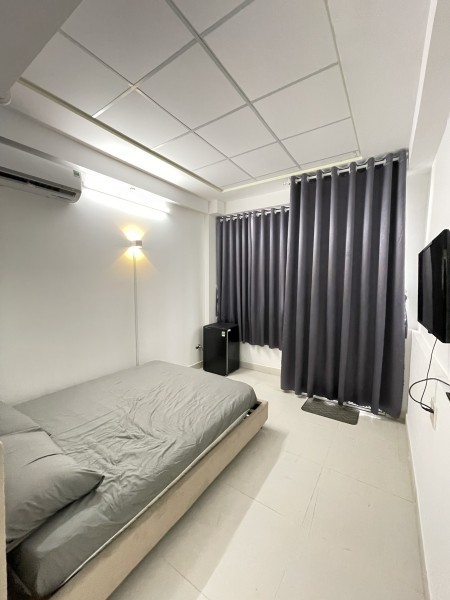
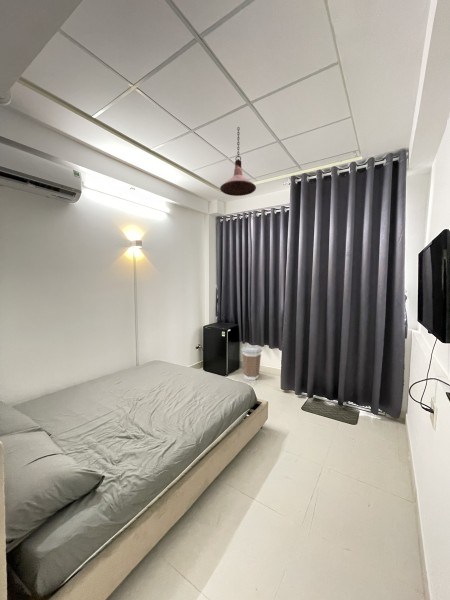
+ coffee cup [240,345,263,381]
+ pendant light [219,126,257,197]
